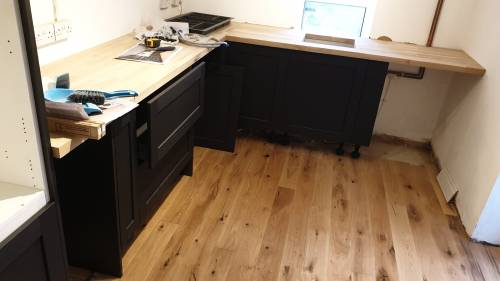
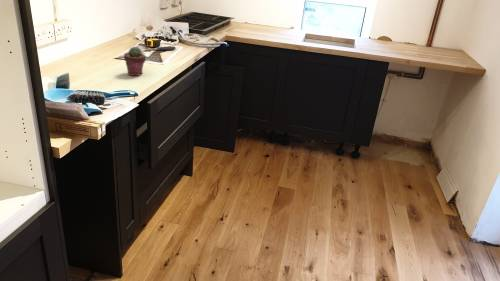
+ potted succulent [123,46,147,77]
